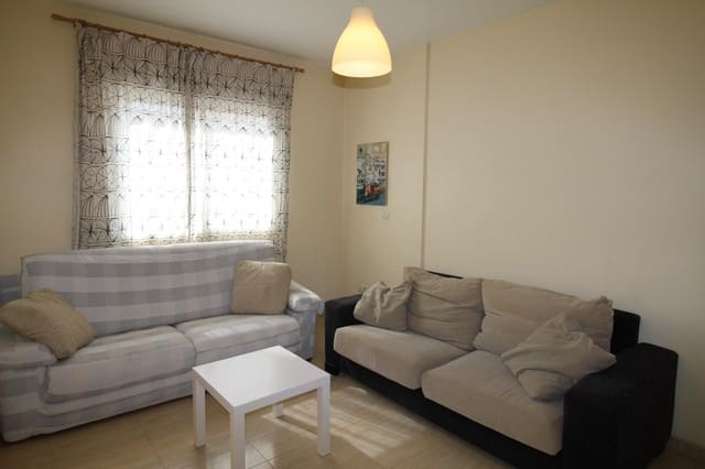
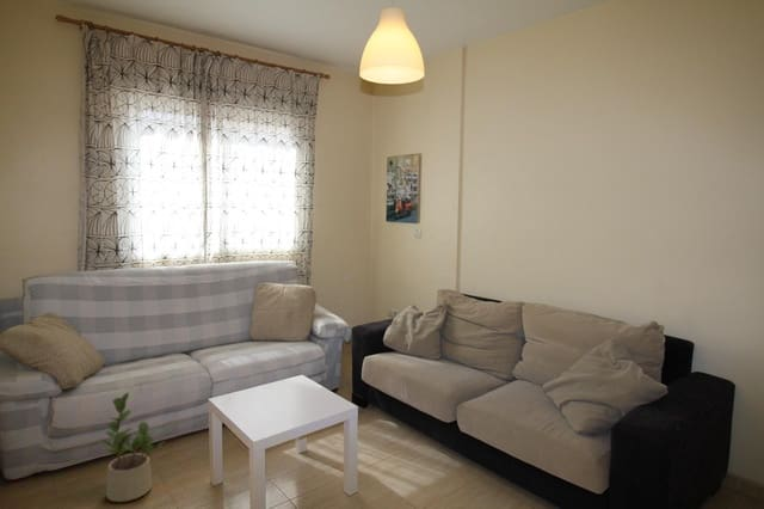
+ potted plant [100,392,166,503]
